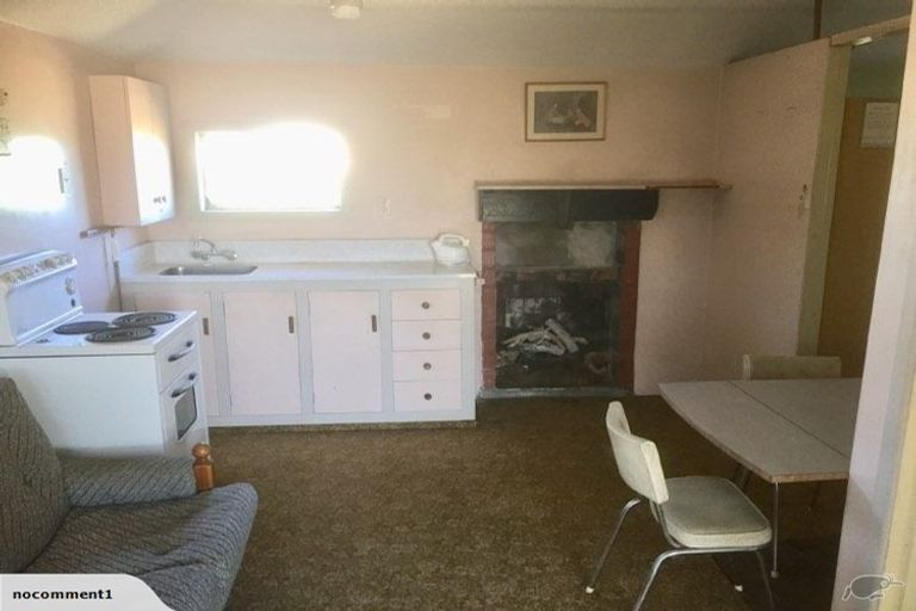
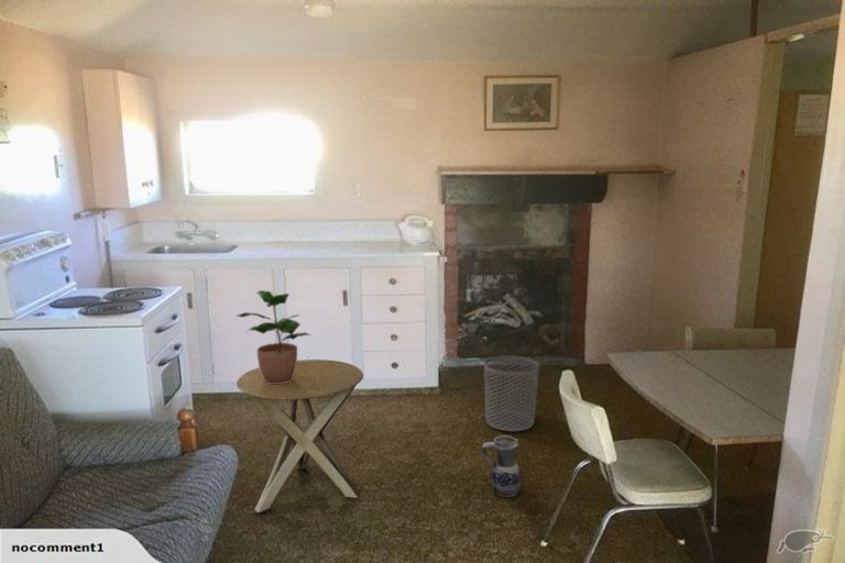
+ potted plant [234,289,312,384]
+ side table [235,358,364,514]
+ waste bin [483,354,540,432]
+ ceramic jug [481,434,523,498]
